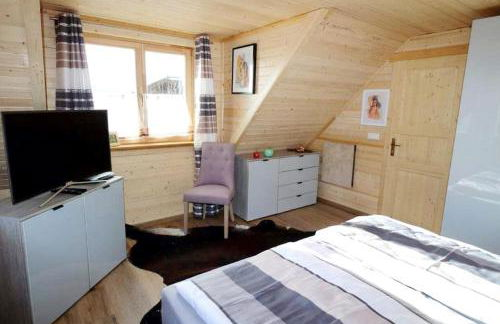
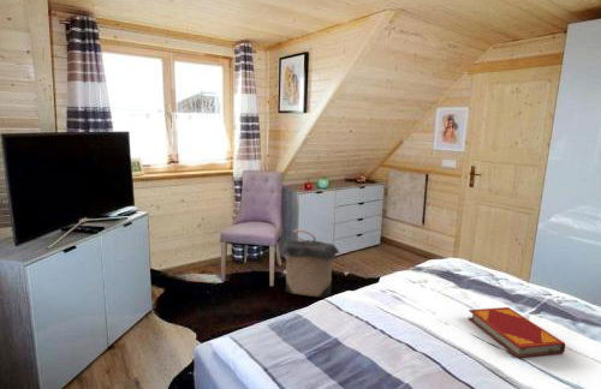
+ hardback book [468,306,566,359]
+ laundry hamper [279,228,340,299]
